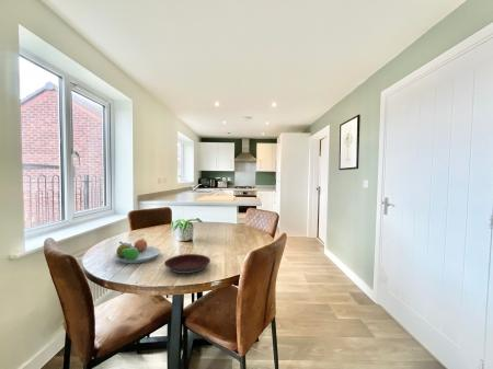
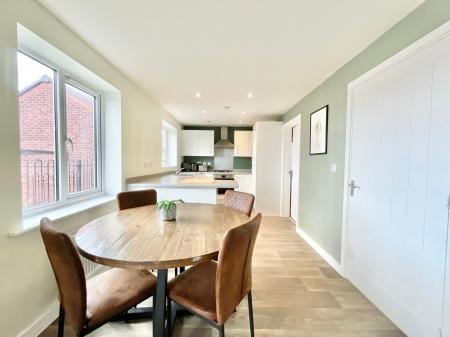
- fruit bowl [113,238,162,264]
- plate [163,253,211,275]
